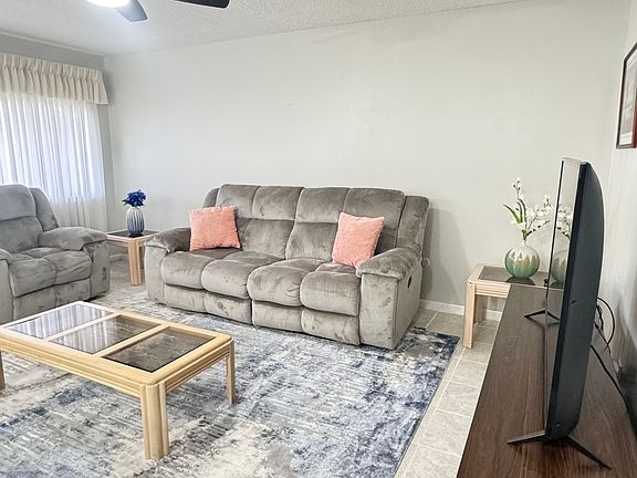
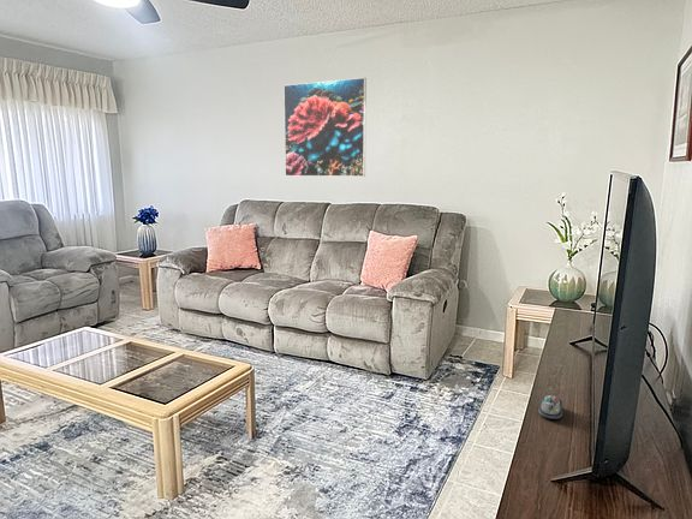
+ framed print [282,77,368,178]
+ computer mouse [537,394,563,420]
